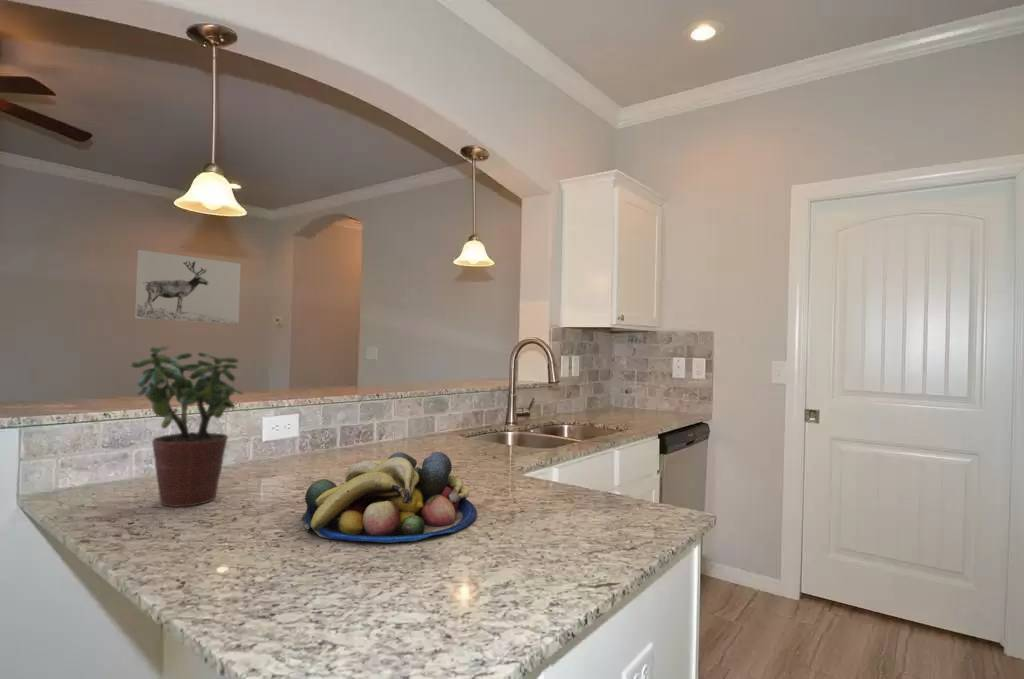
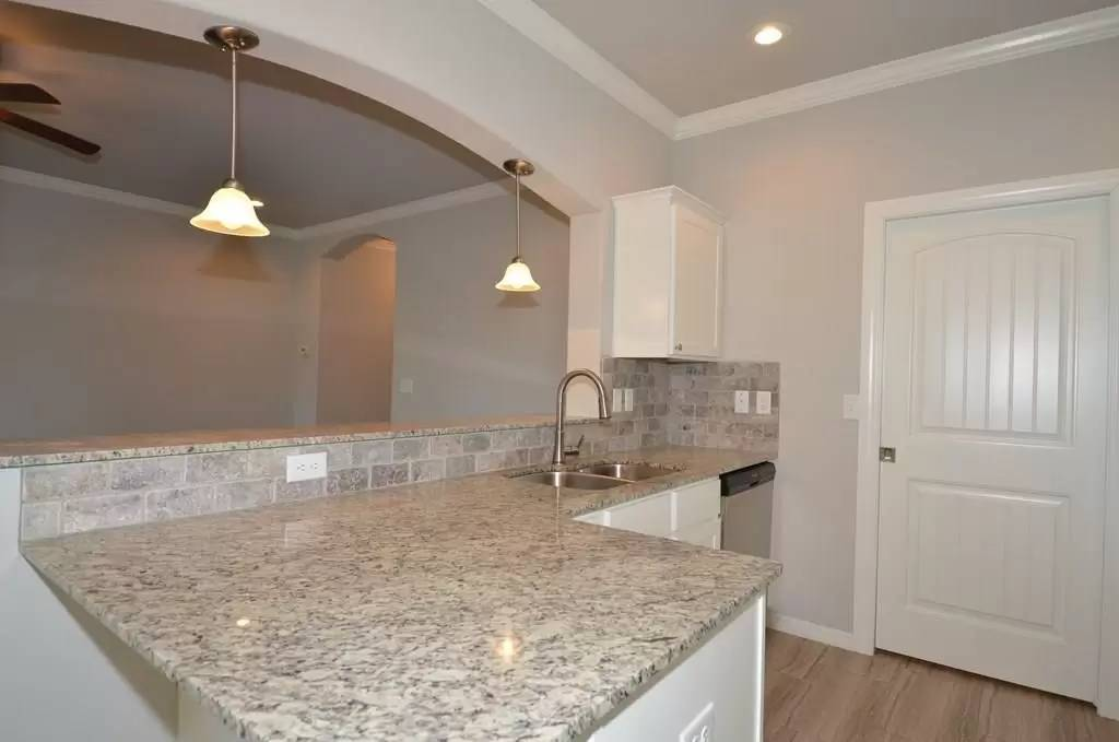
- potted plant [130,344,244,508]
- fruit bowl [301,451,478,543]
- wall art [134,249,242,324]
